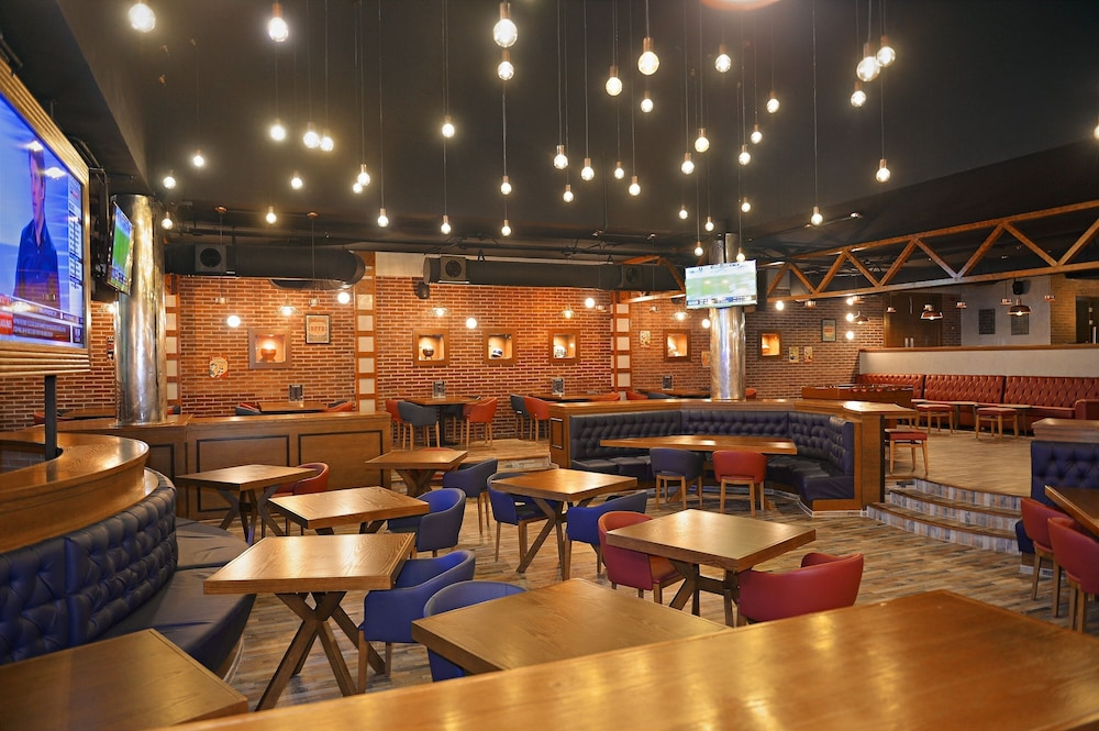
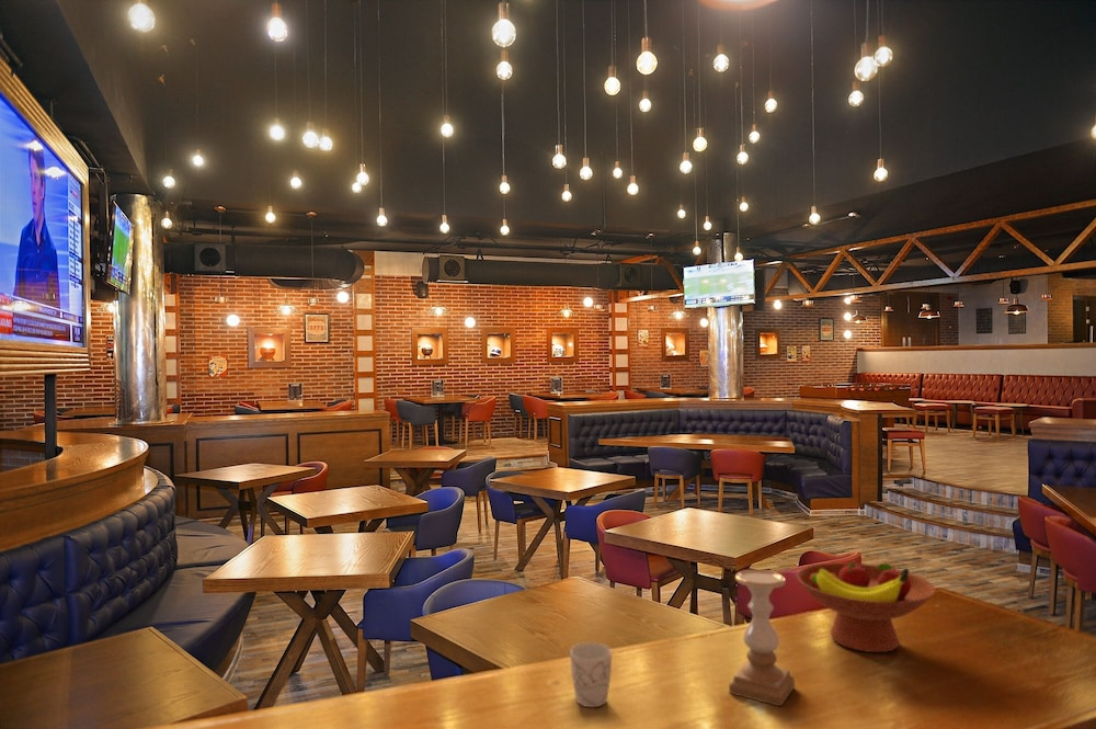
+ fruit bowl [795,560,936,653]
+ mug [569,641,613,708]
+ candle holder [728,569,796,707]
